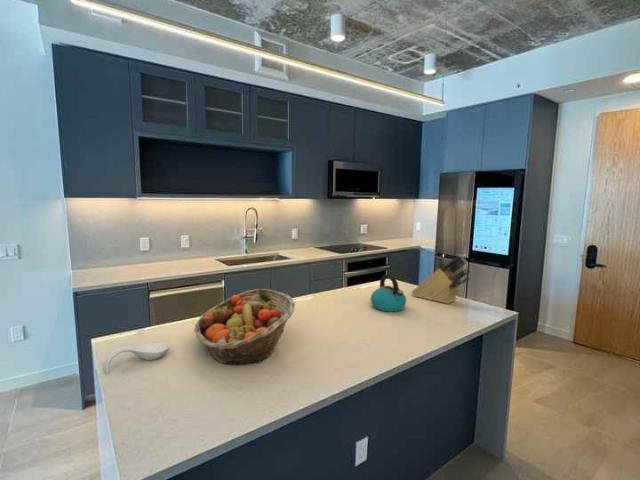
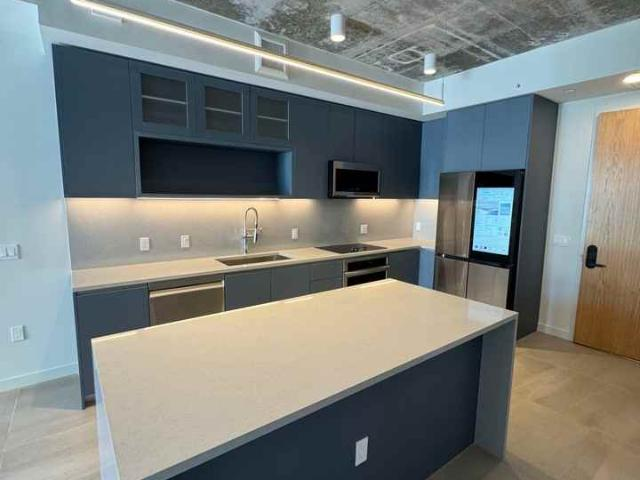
- kettle [370,273,407,313]
- knife block [410,254,473,305]
- fruit basket [193,288,296,365]
- spoon rest [102,342,170,374]
